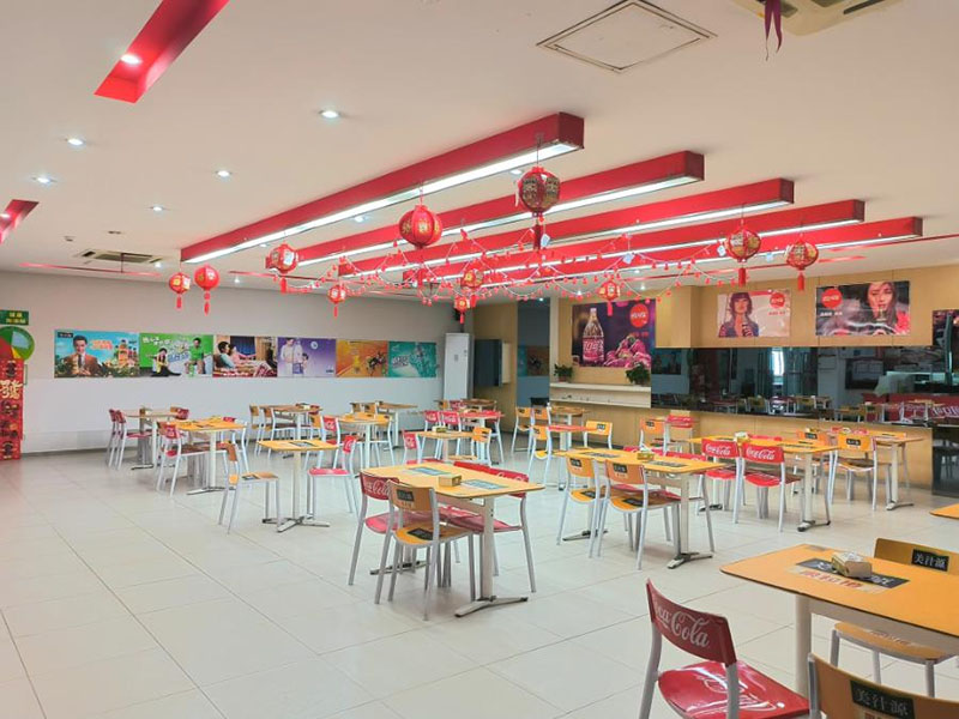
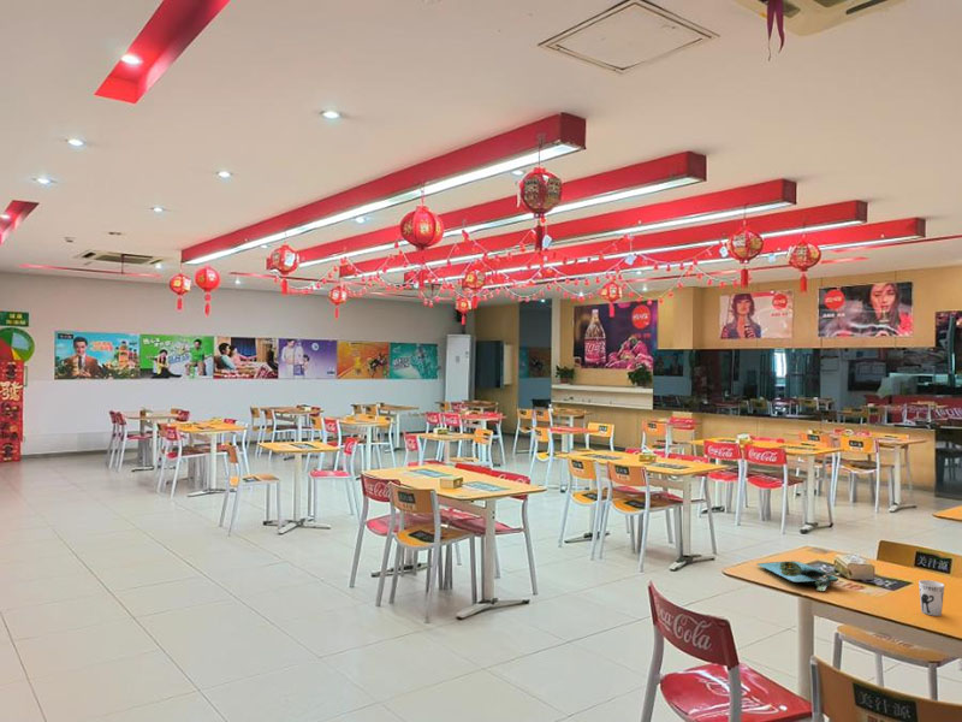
+ platter [756,560,839,592]
+ cup [918,579,945,617]
